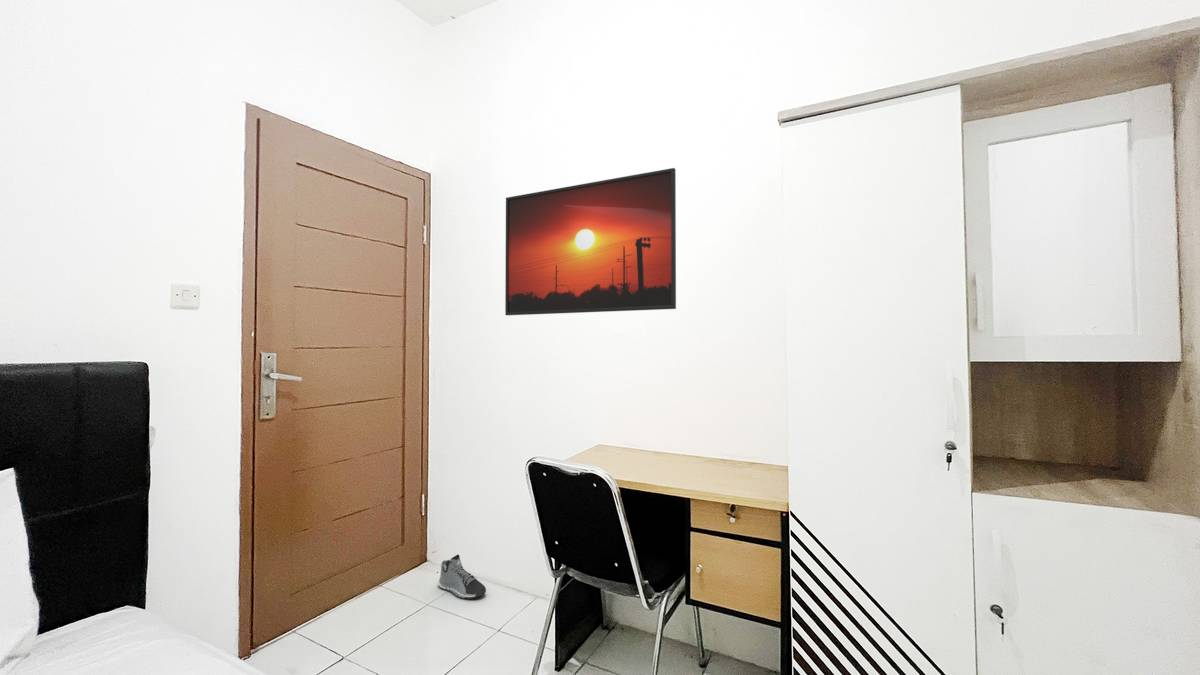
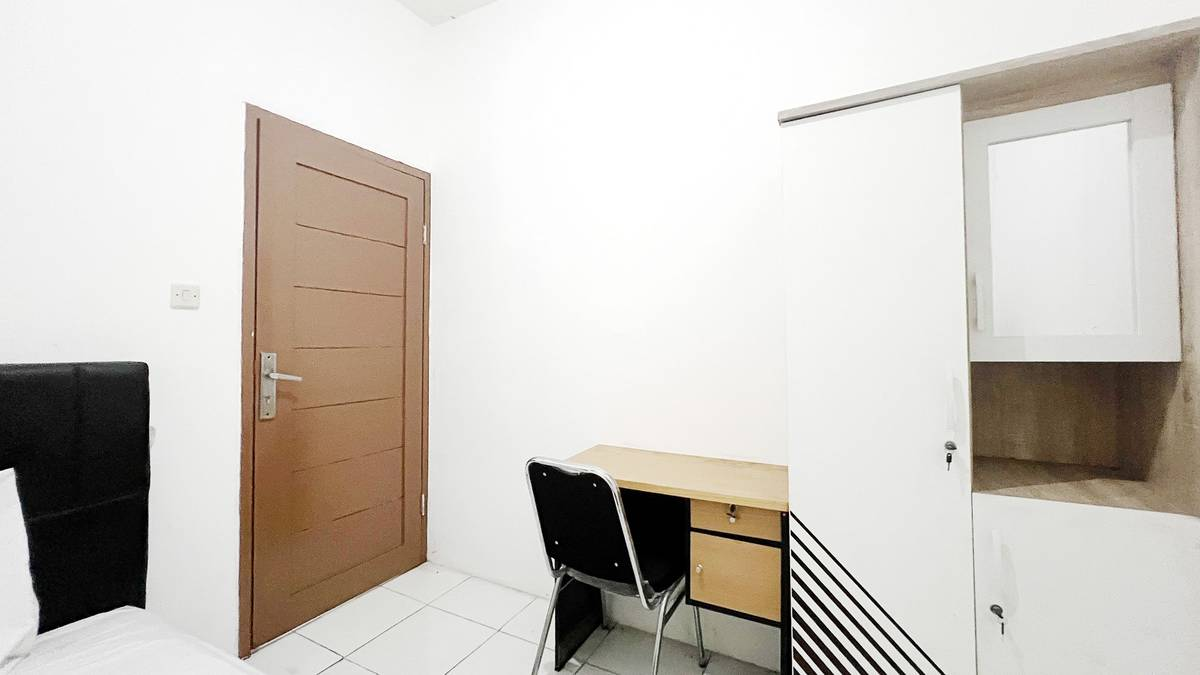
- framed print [504,167,677,316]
- sneaker [437,554,487,600]
